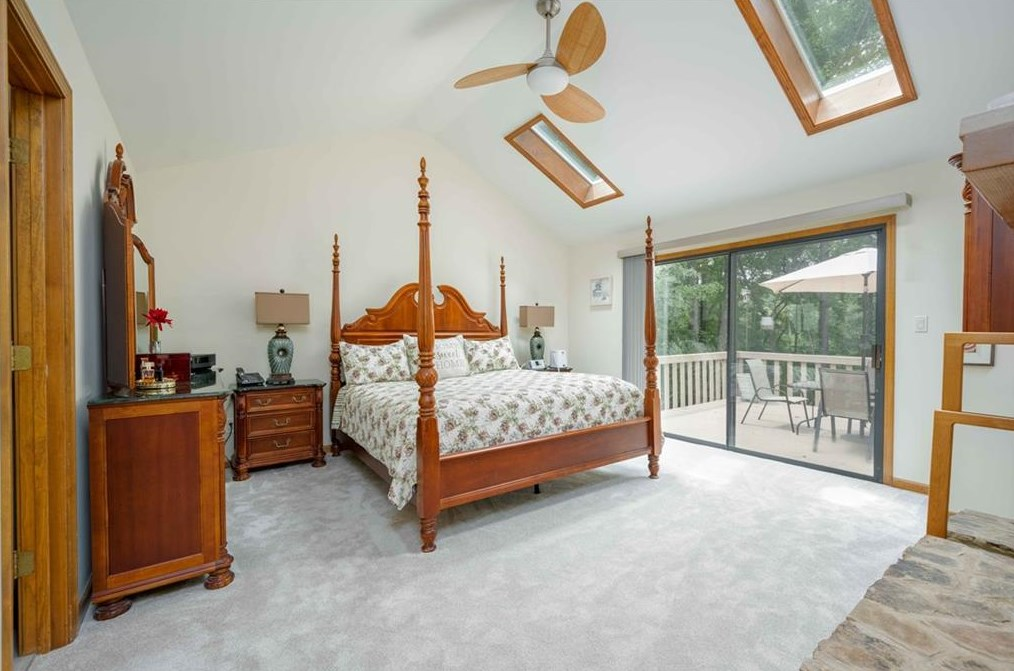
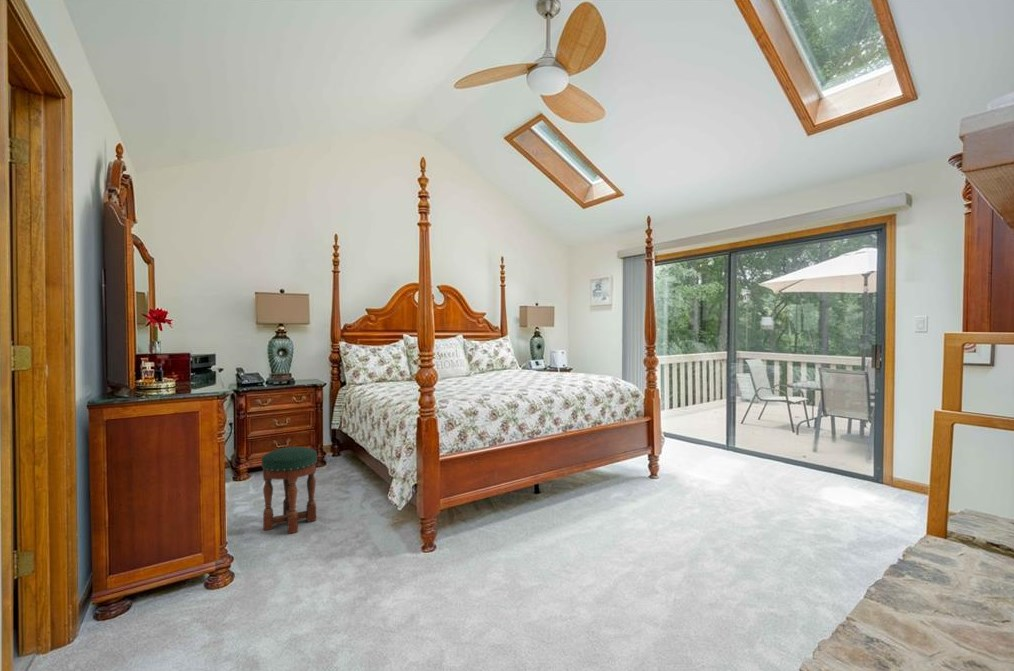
+ stool [261,446,318,534]
